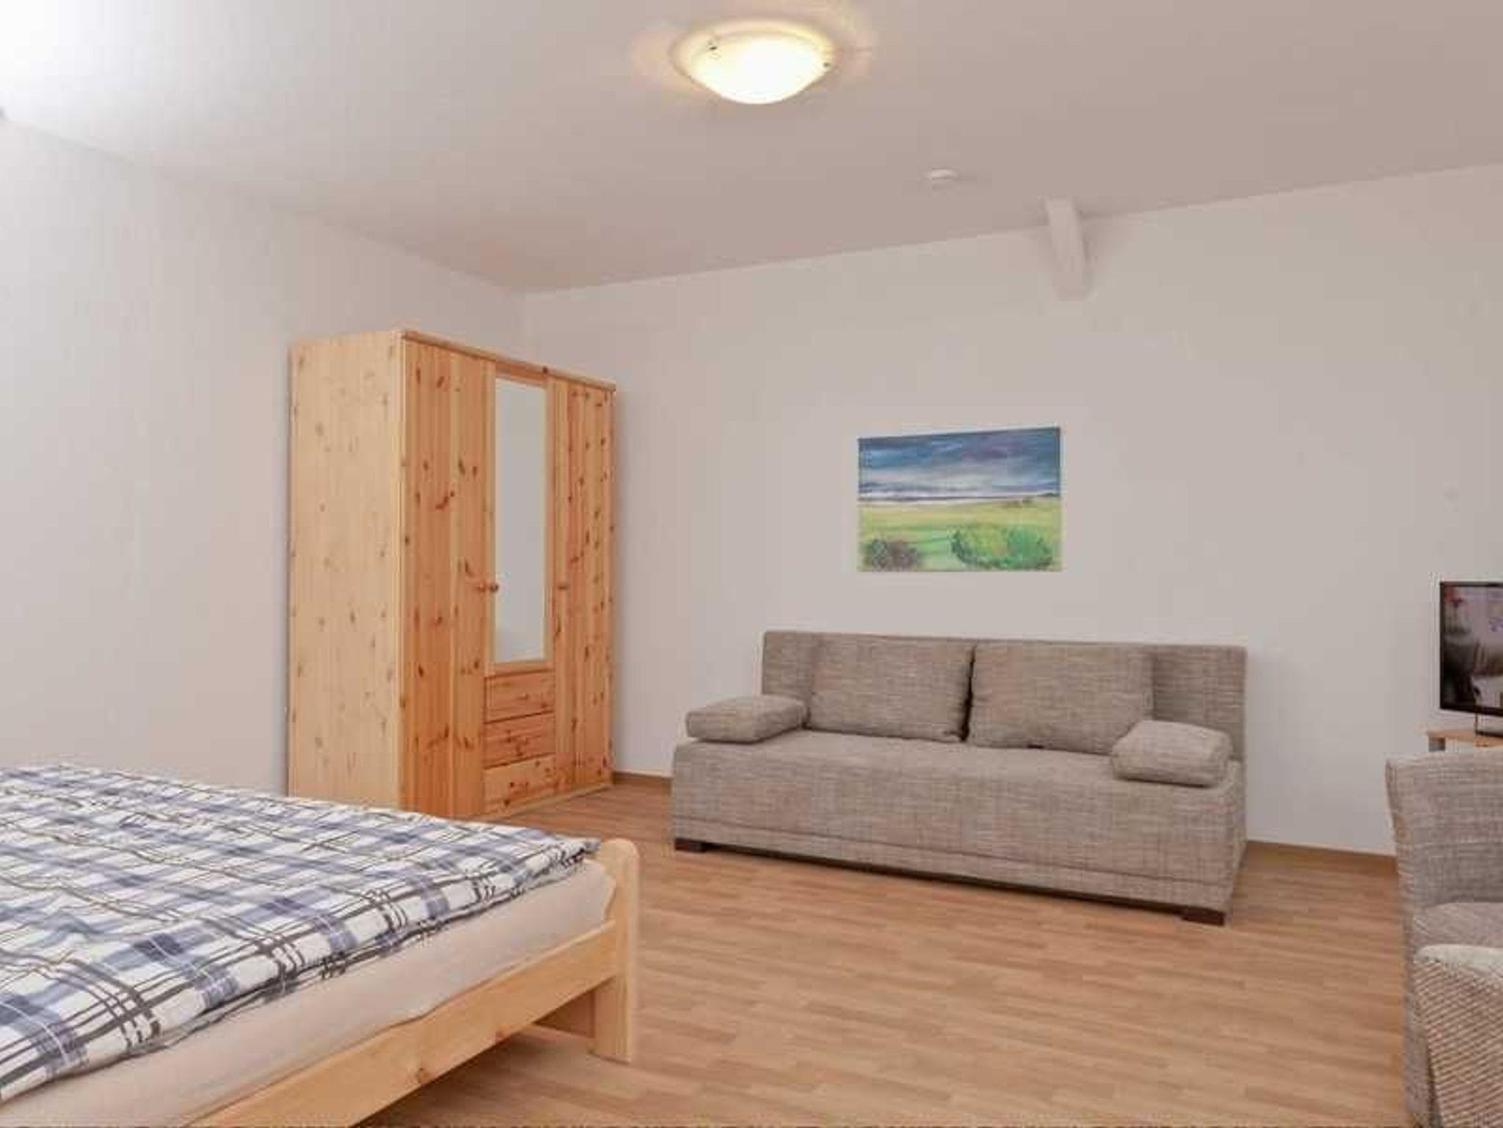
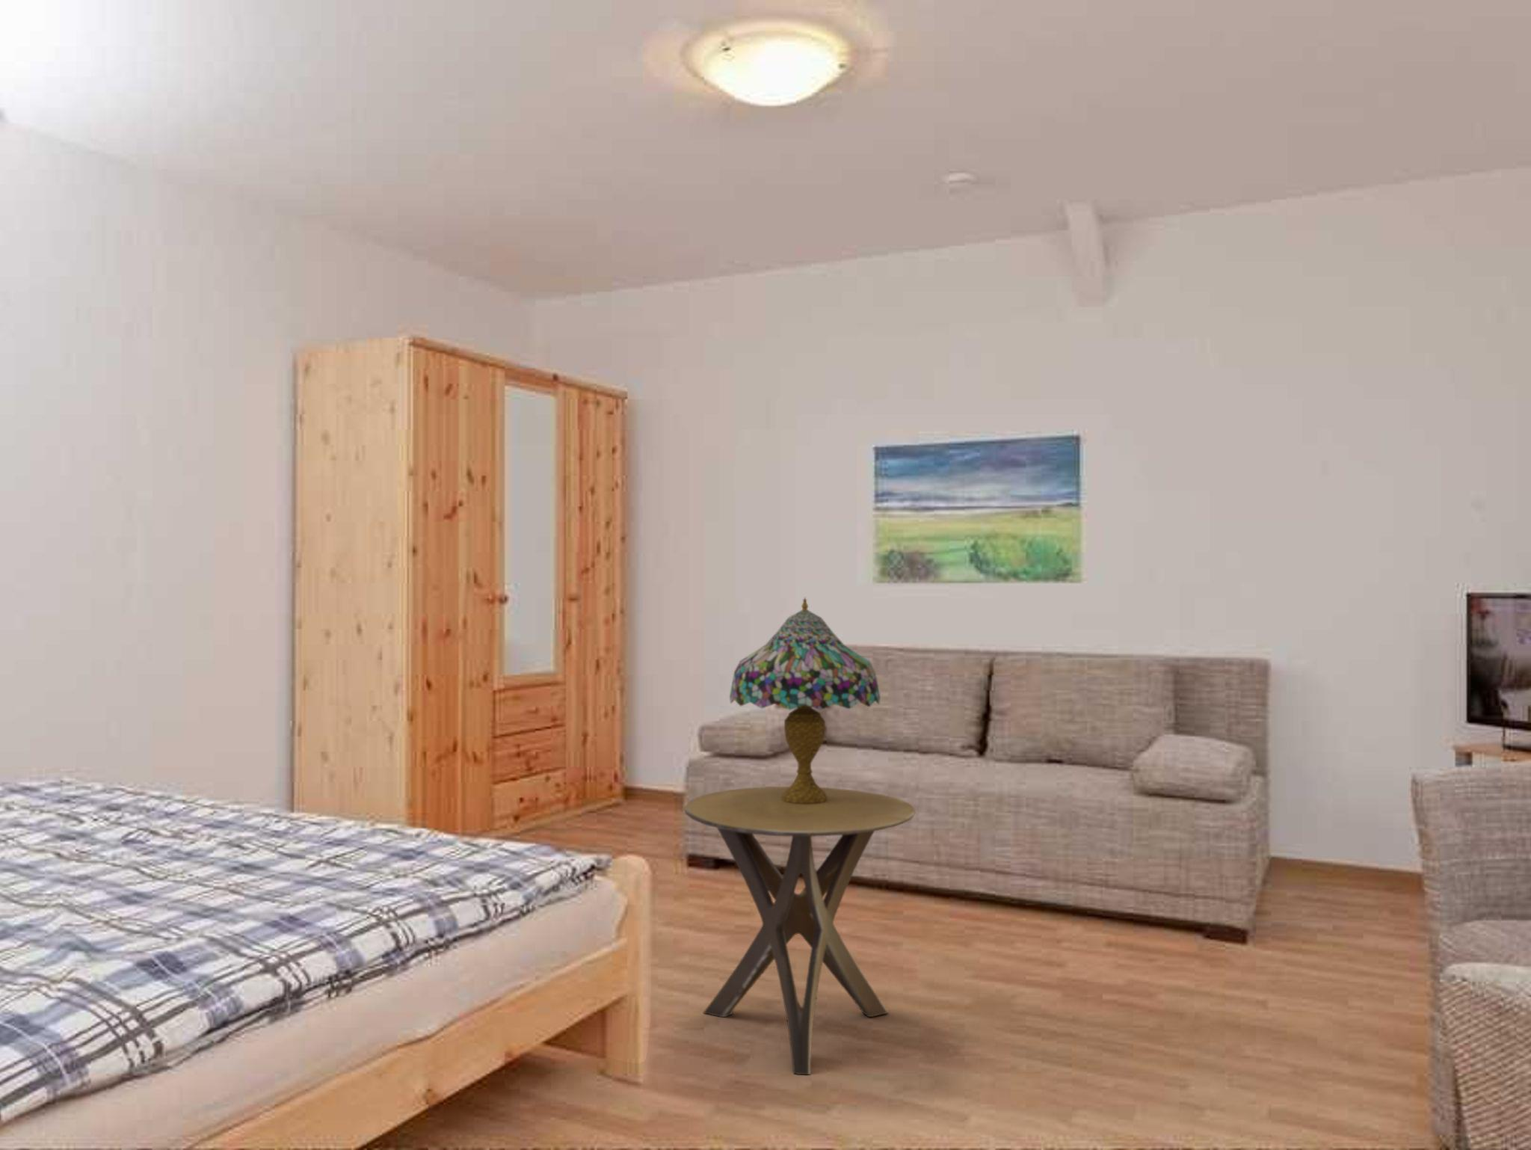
+ table lamp [729,596,880,803]
+ side table [685,786,915,1075]
